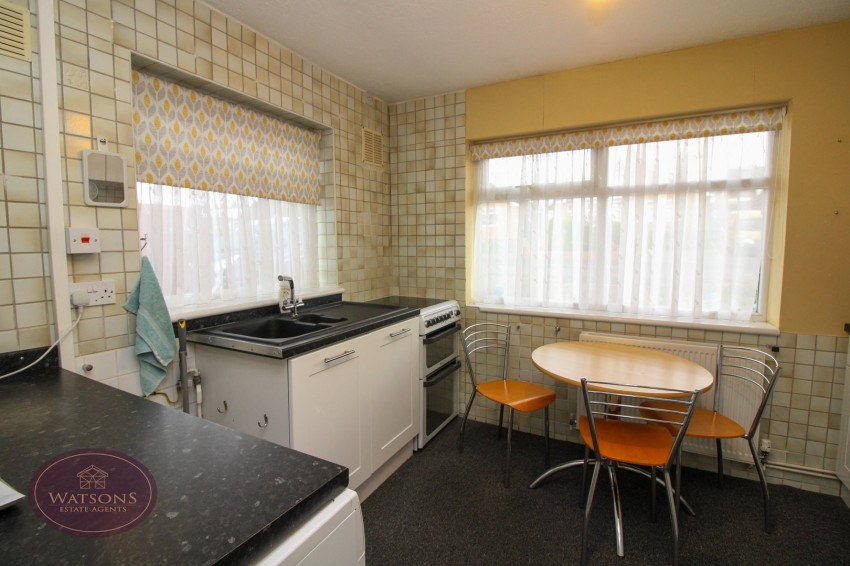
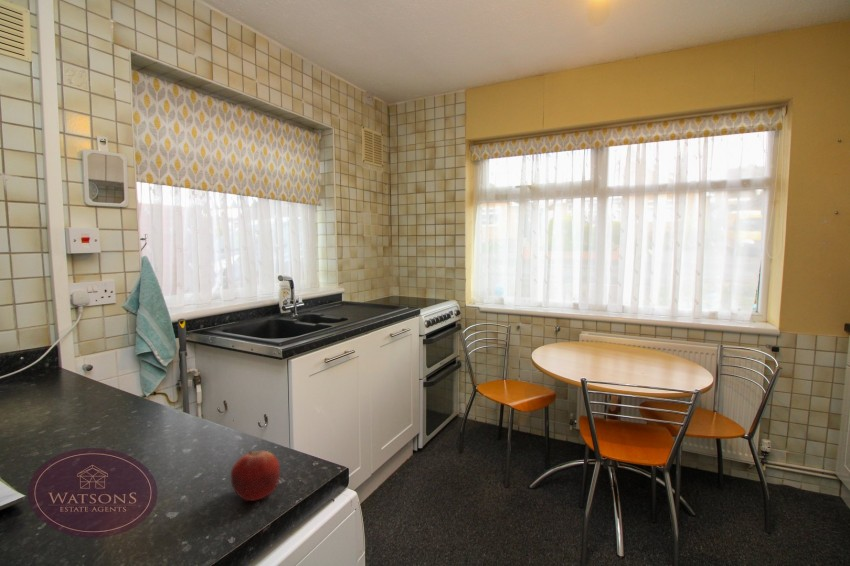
+ fruit [230,450,281,502]
